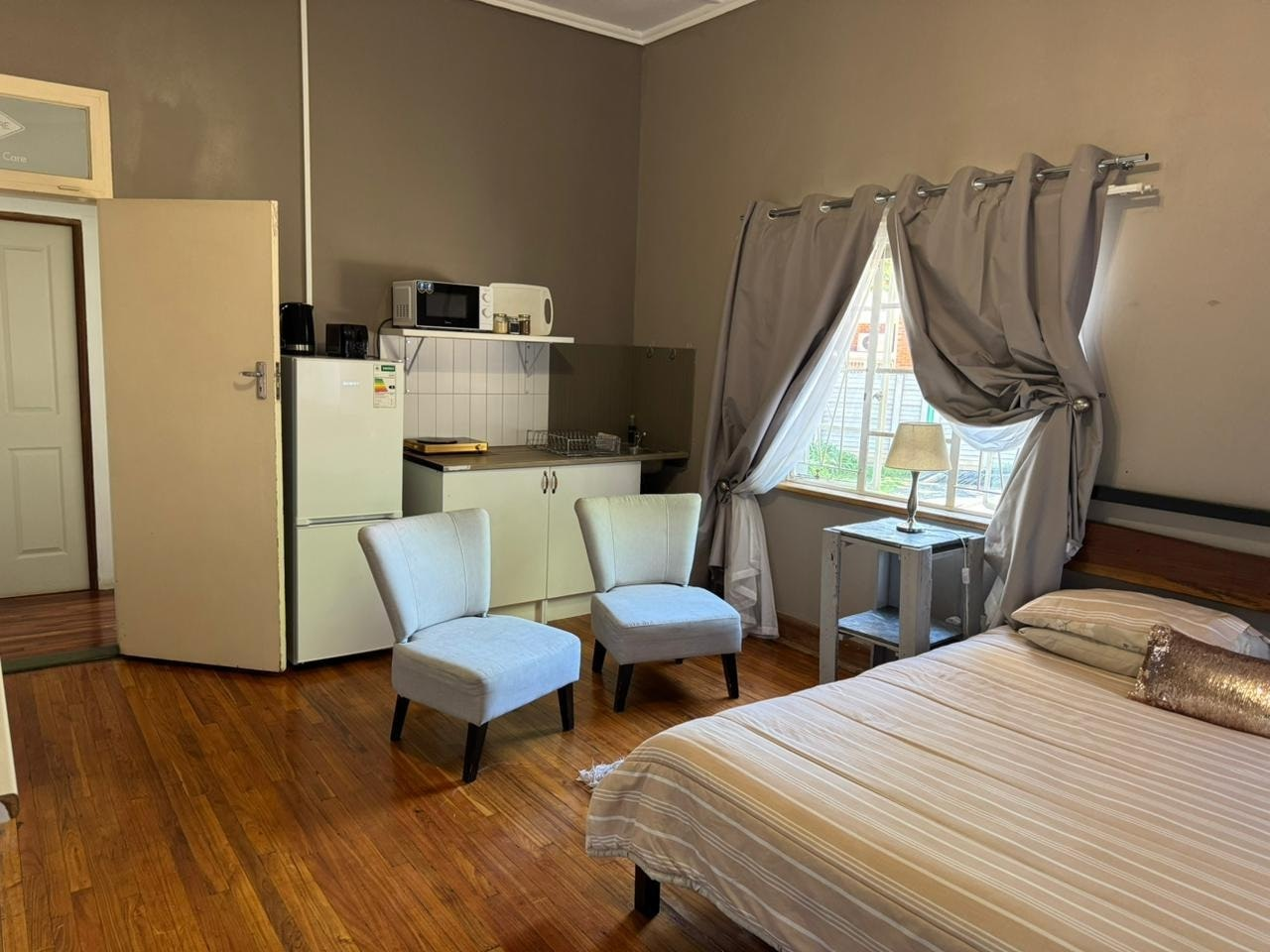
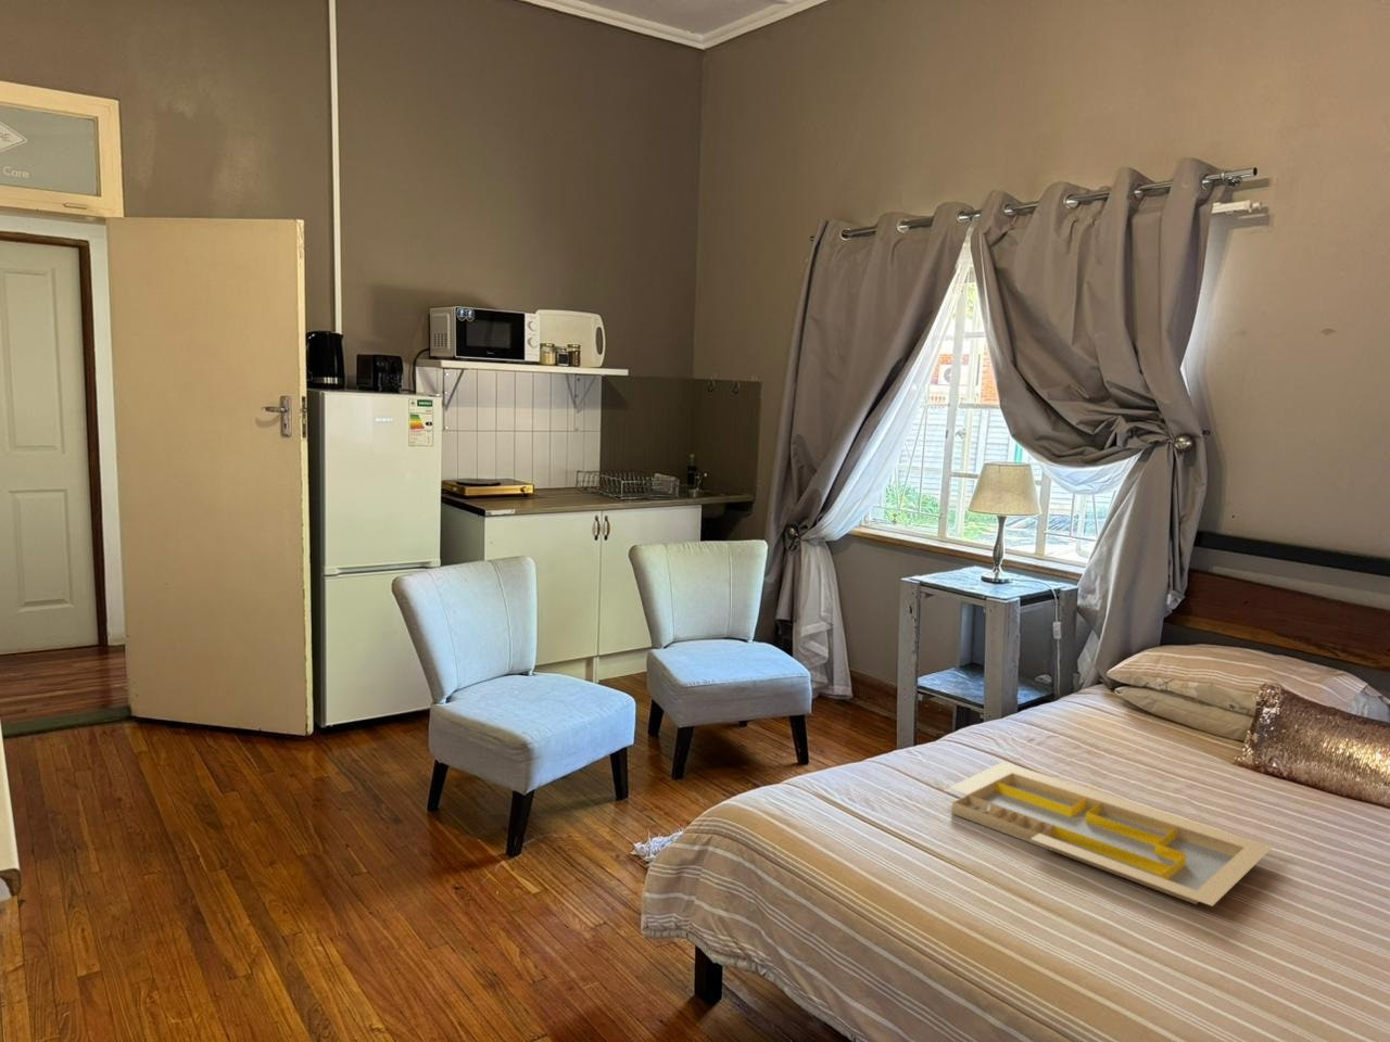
+ serving tray [947,761,1274,907]
